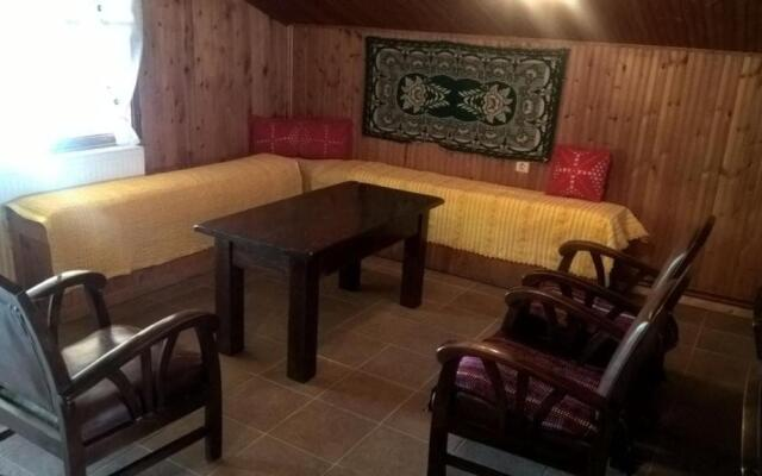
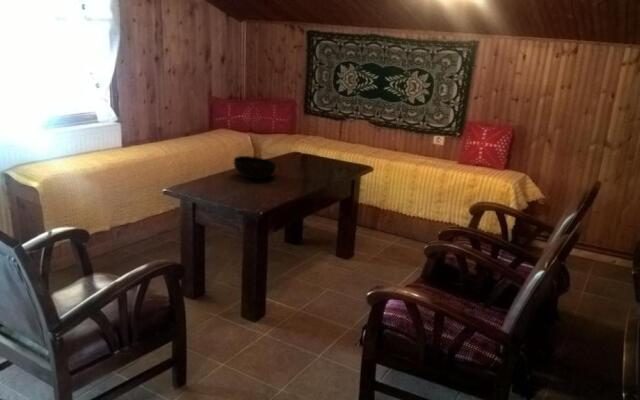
+ bowl [233,155,277,180]
